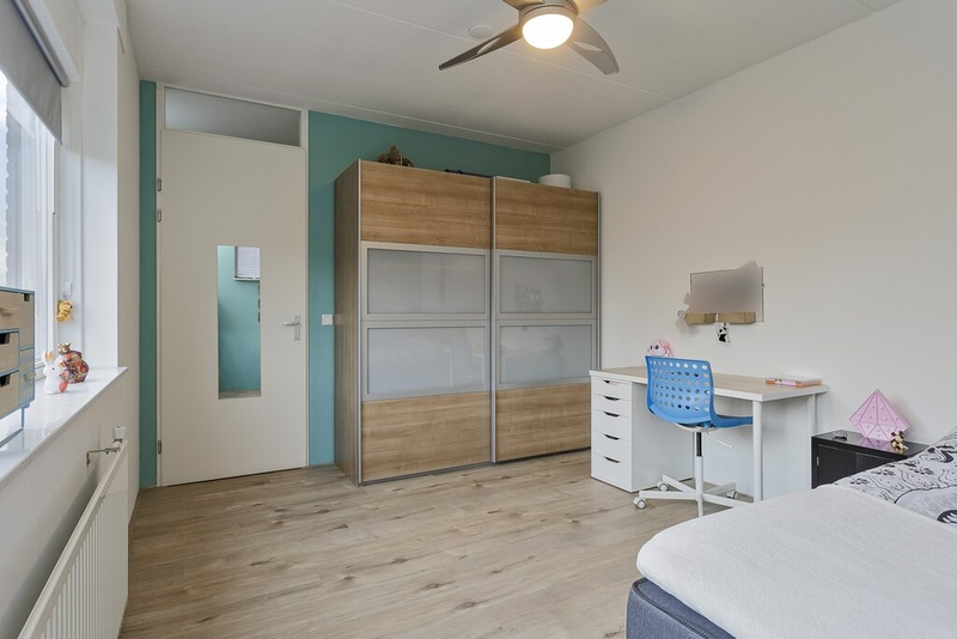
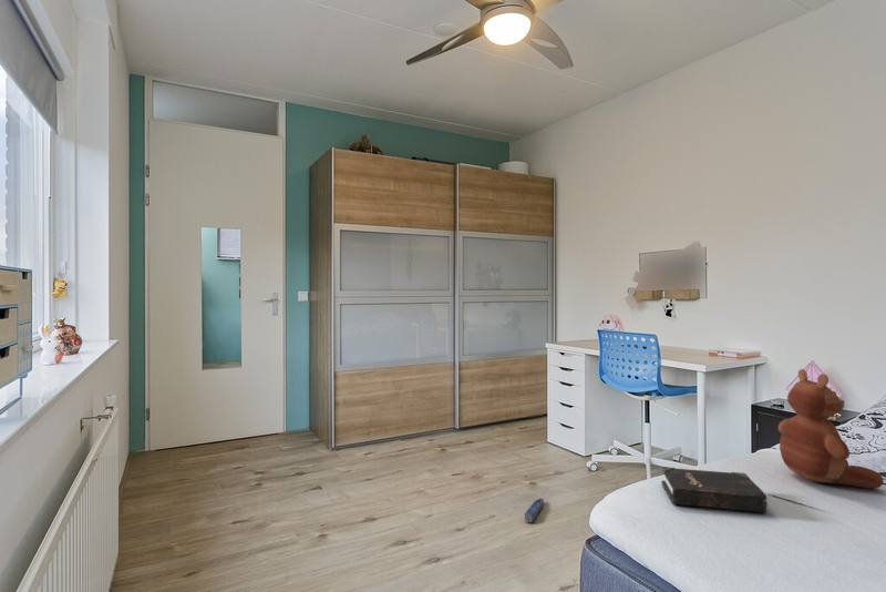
+ toy [777,368,884,490]
+ toy train [524,498,545,523]
+ hardback book [660,466,767,513]
